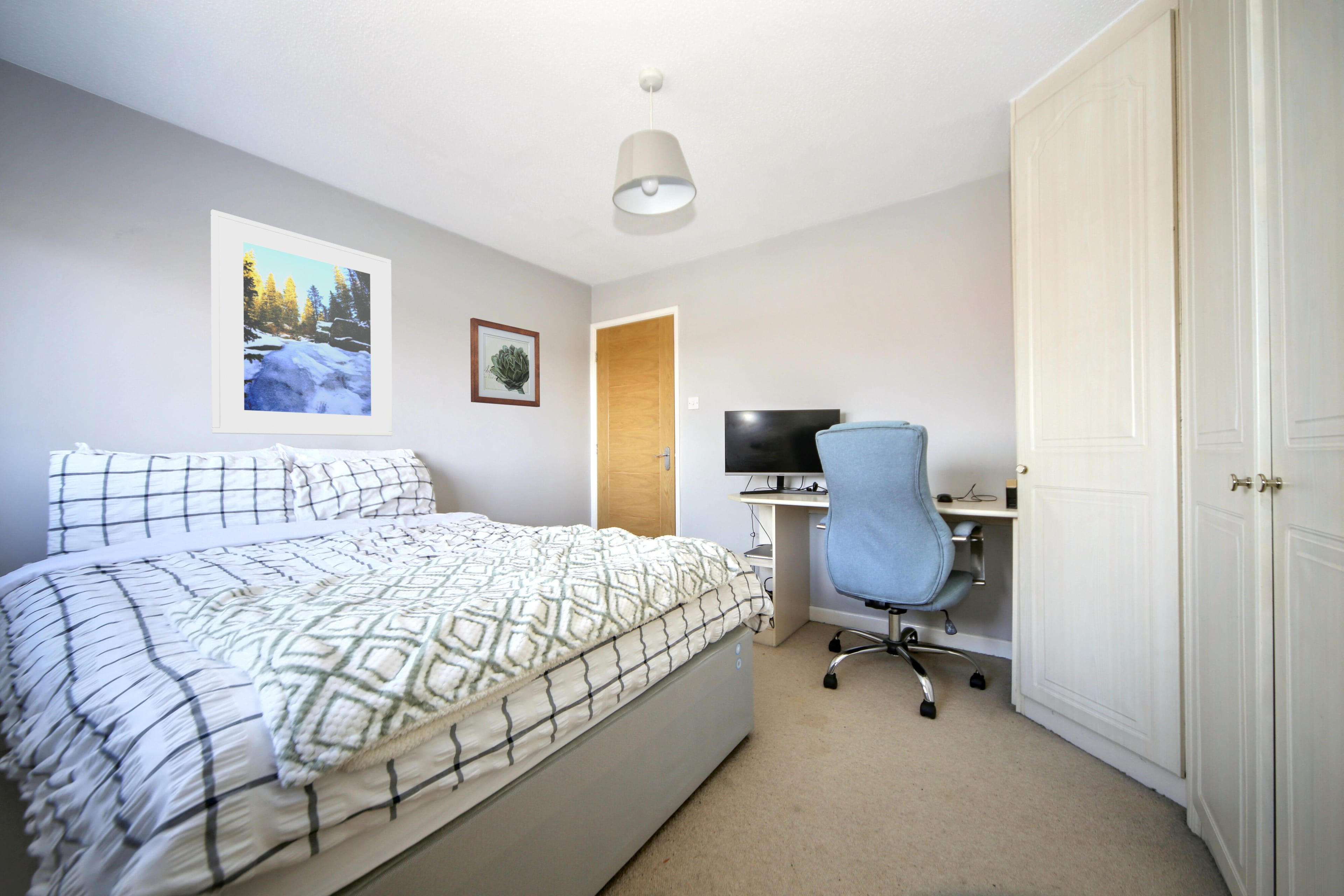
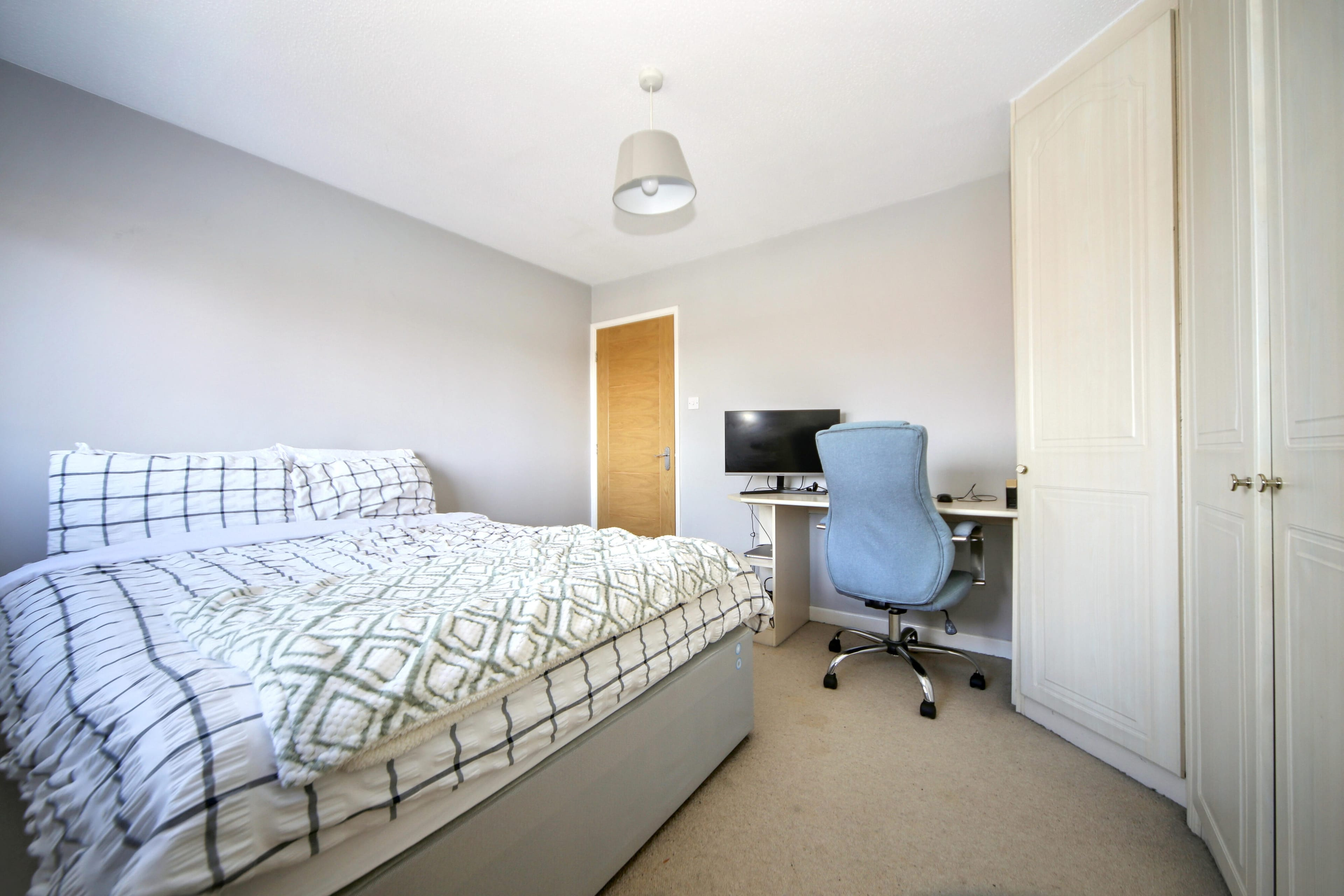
- wall art [470,317,540,407]
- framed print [210,209,393,436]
